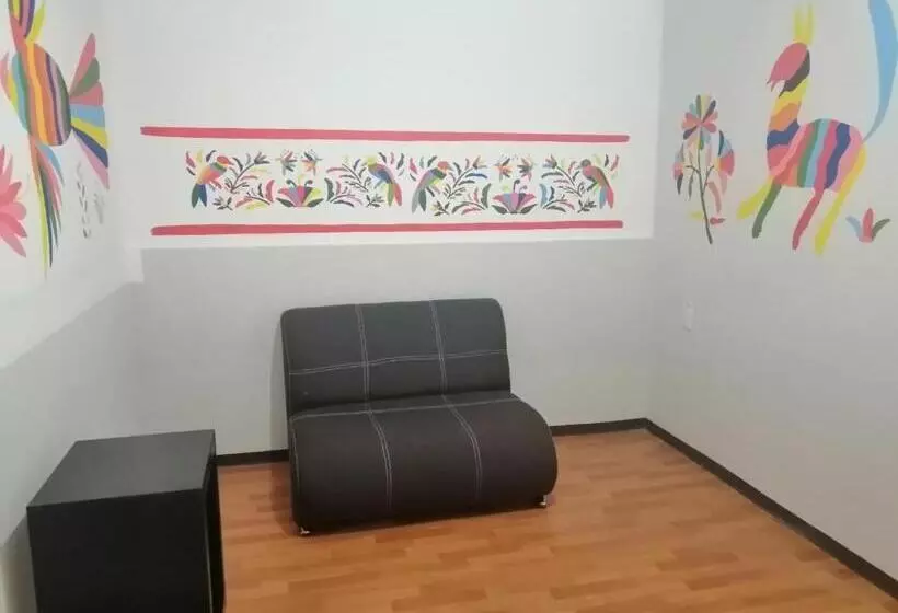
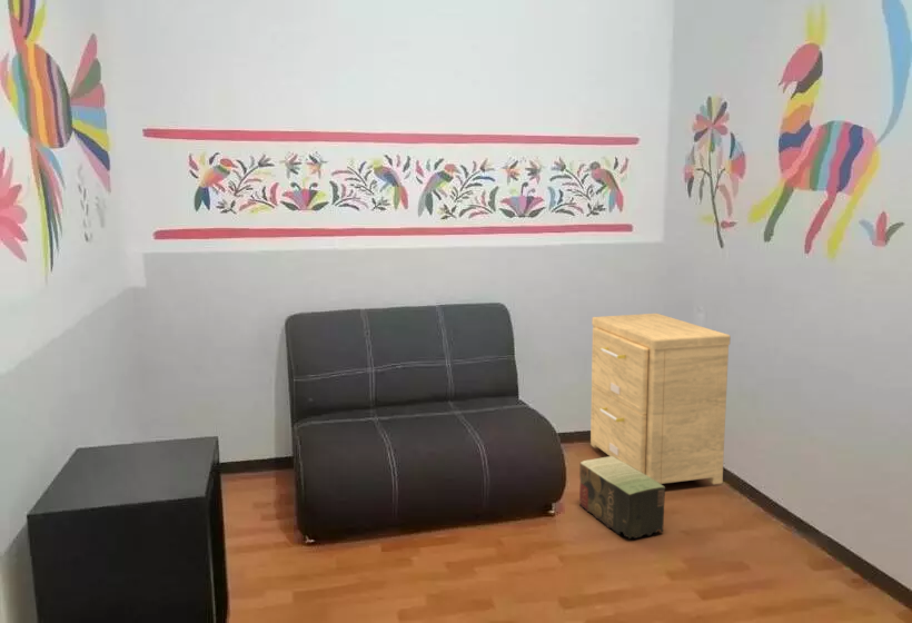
+ cardboard box [578,456,666,540]
+ side table [589,313,732,485]
